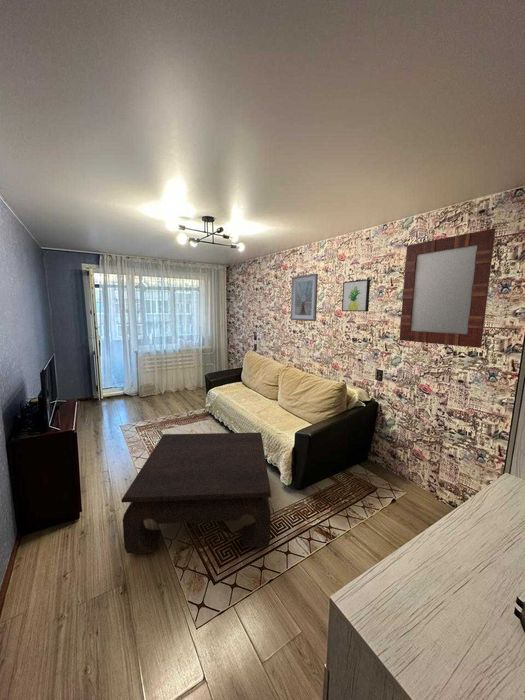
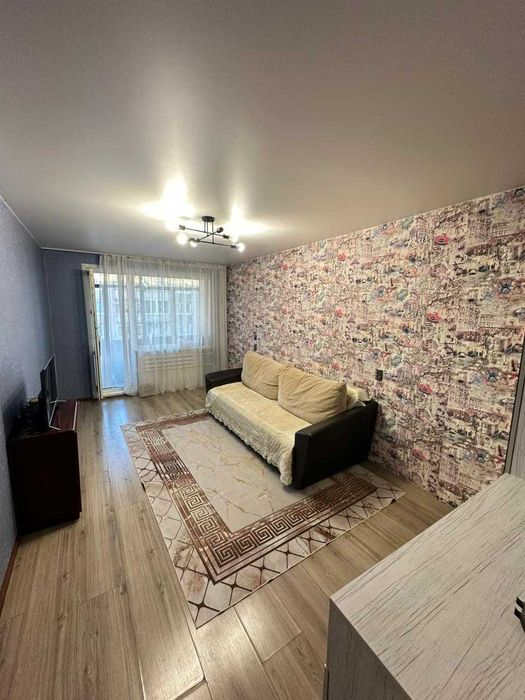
- wall art [341,278,371,312]
- picture frame [290,273,319,322]
- coffee table [120,431,272,554]
- home mirror [399,227,497,349]
